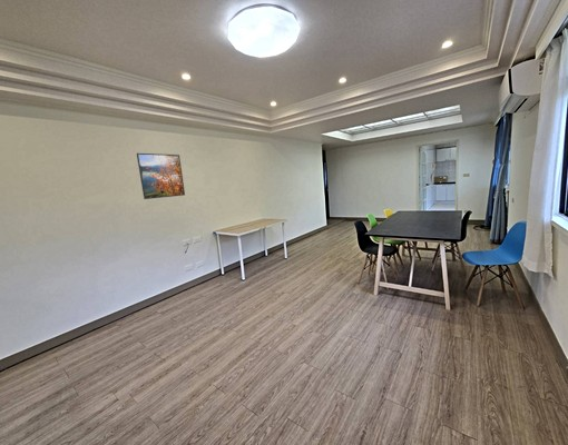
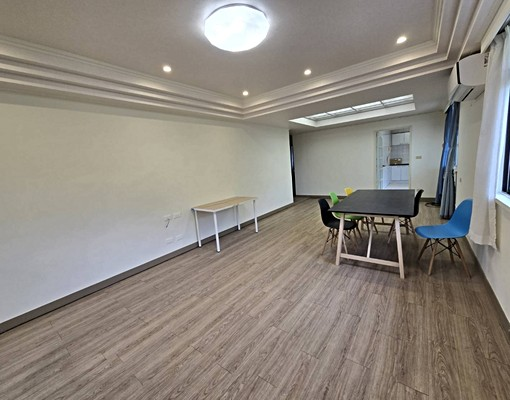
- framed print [136,152,186,200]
